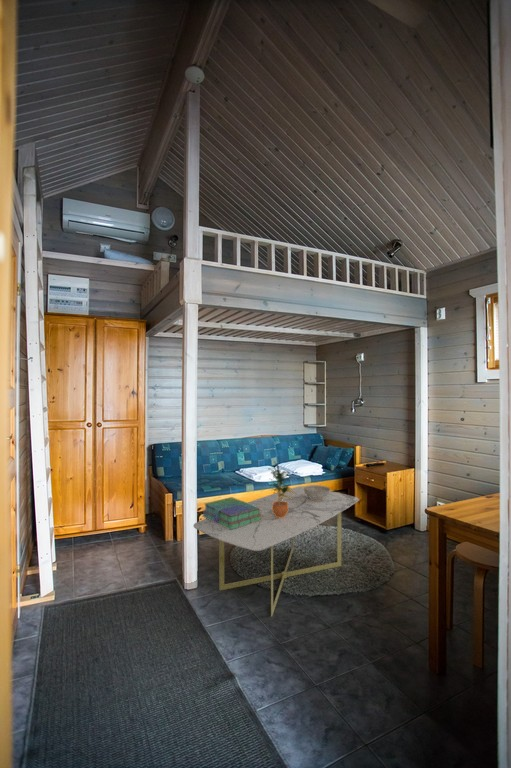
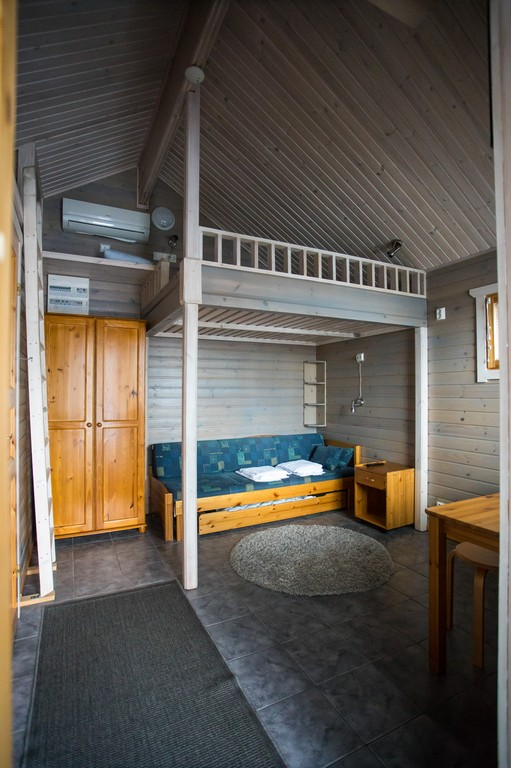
- decorative bowl [303,484,331,501]
- coffee table [193,485,360,617]
- stack of books [202,496,262,530]
- potted plant [268,461,294,518]
